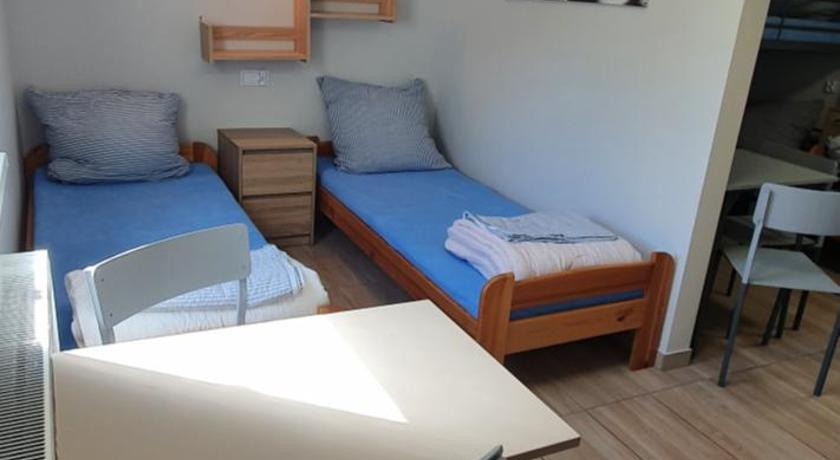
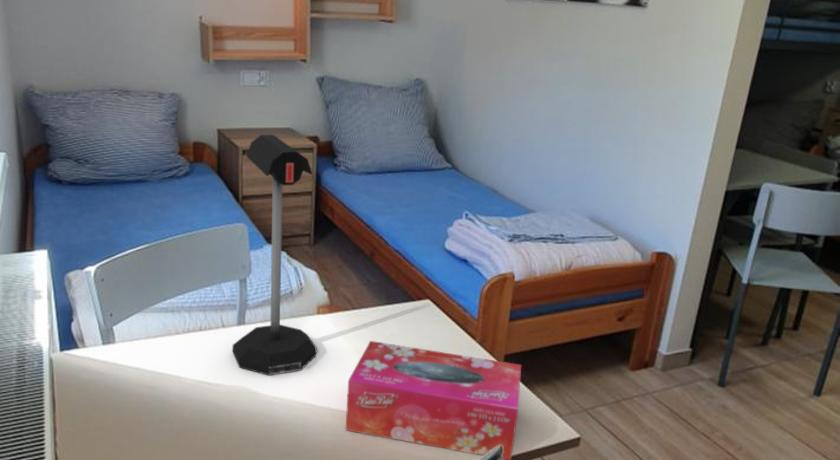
+ tissue box [345,340,522,460]
+ mailbox [232,134,317,376]
